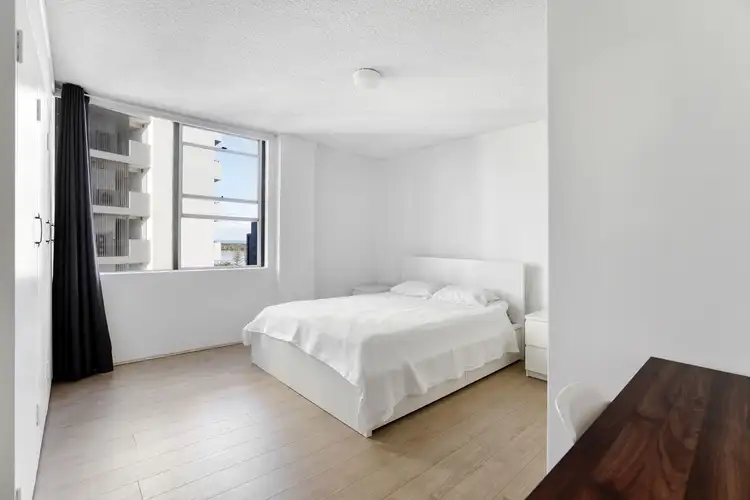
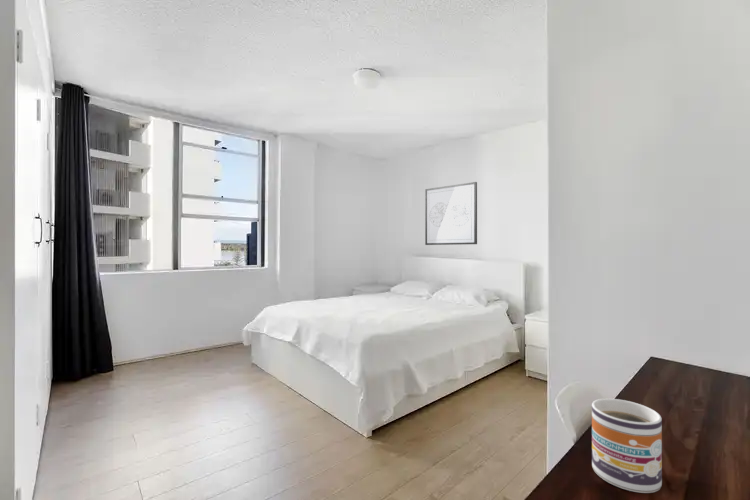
+ wall art [424,181,478,246]
+ mug [591,398,663,494]
